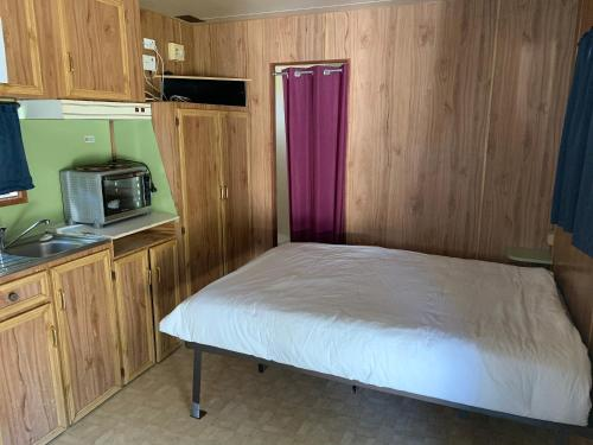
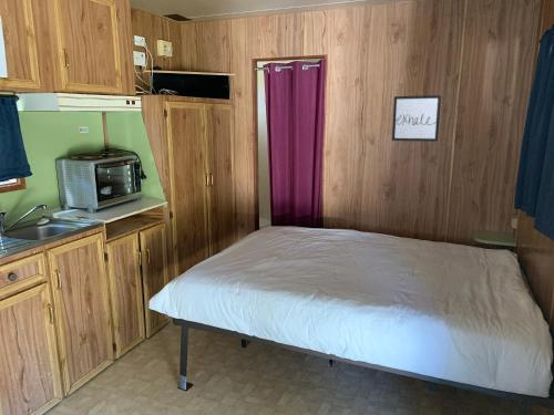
+ wall art [391,94,442,143]
